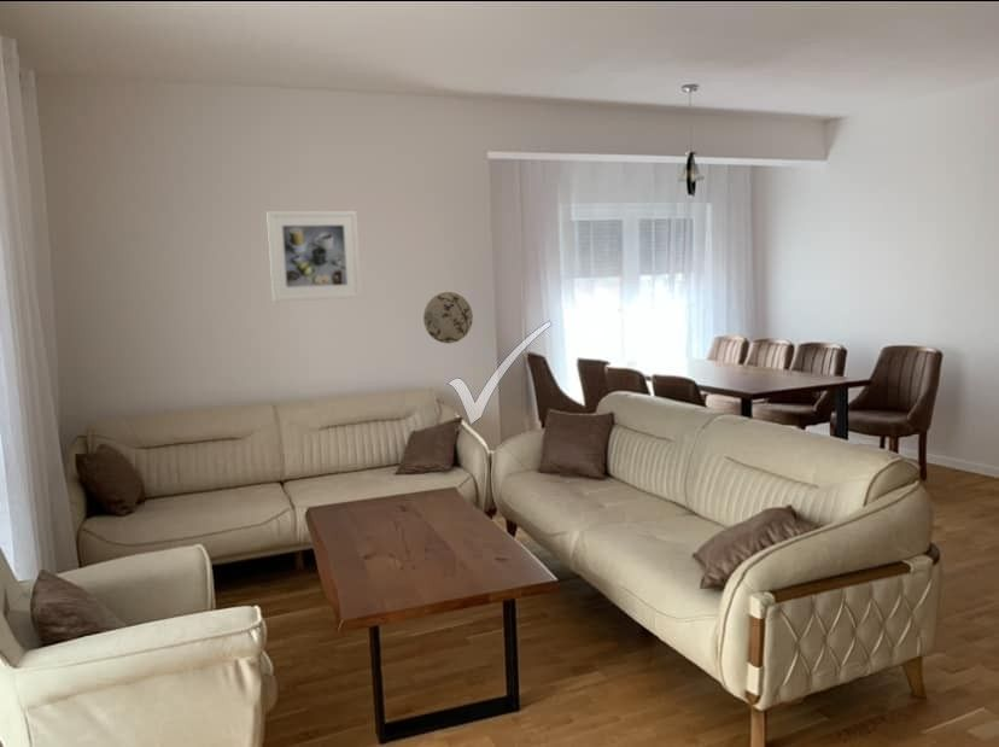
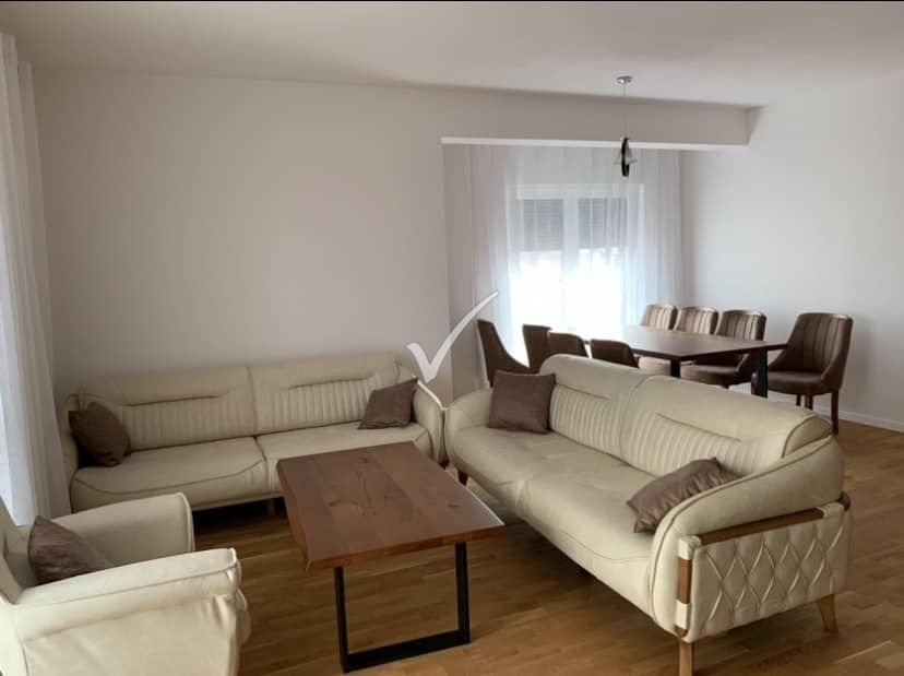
- decorative plate [422,291,474,344]
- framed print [265,210,362,303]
